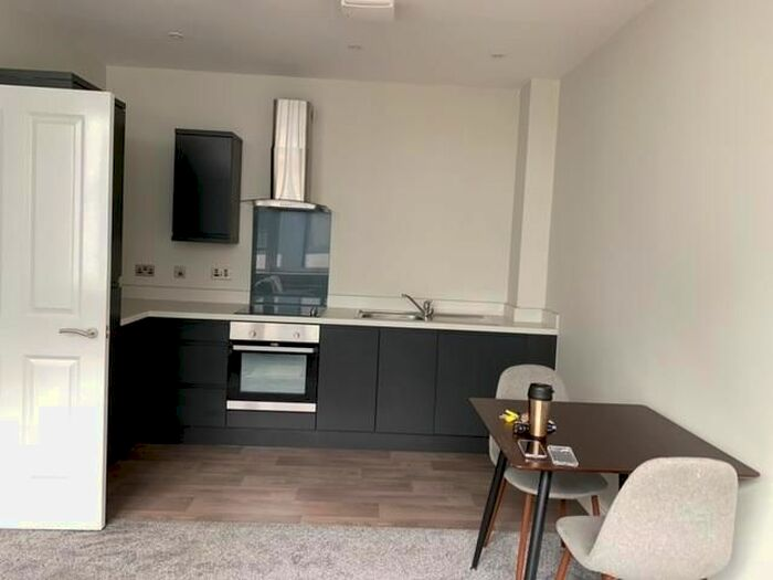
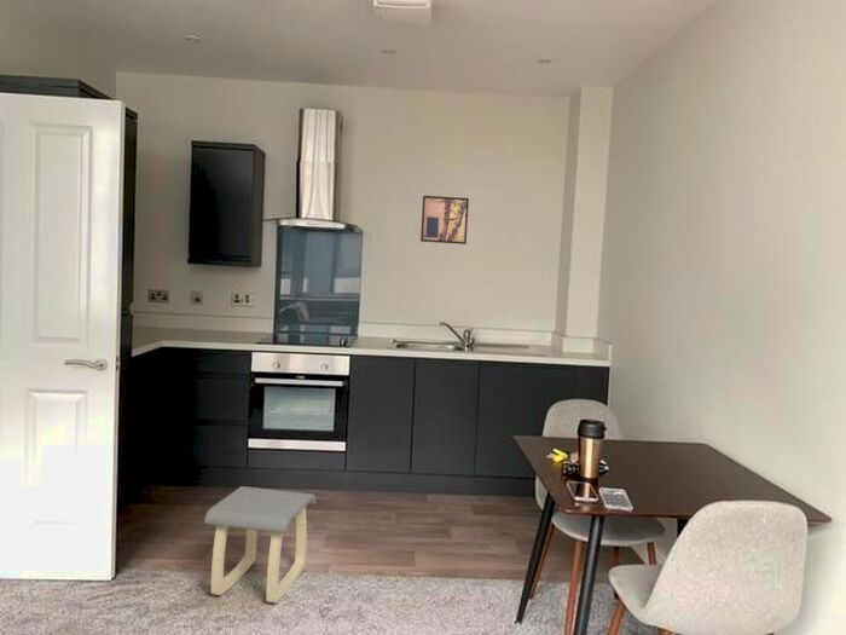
+ stool [203,485,317,604]
+ wall art [419,195,470,246]
